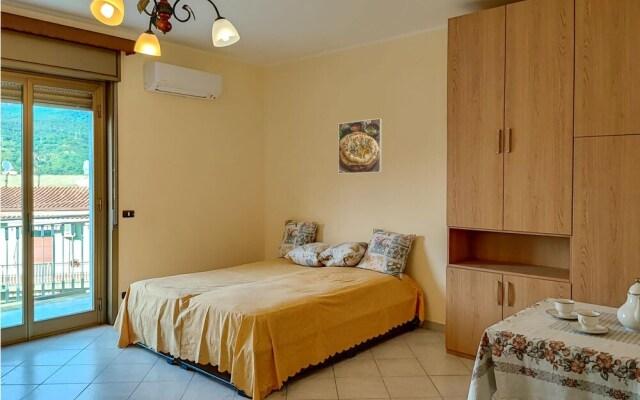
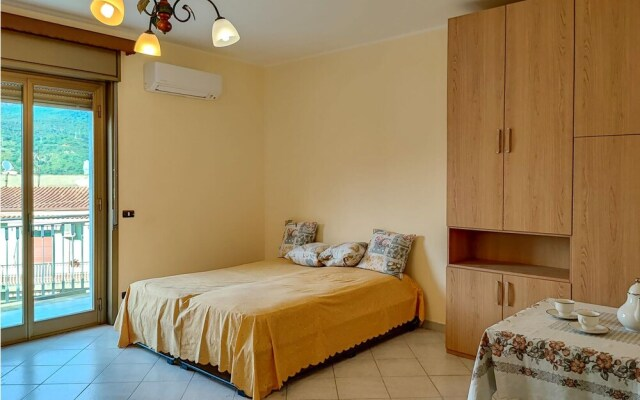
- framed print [337,117,383,175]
